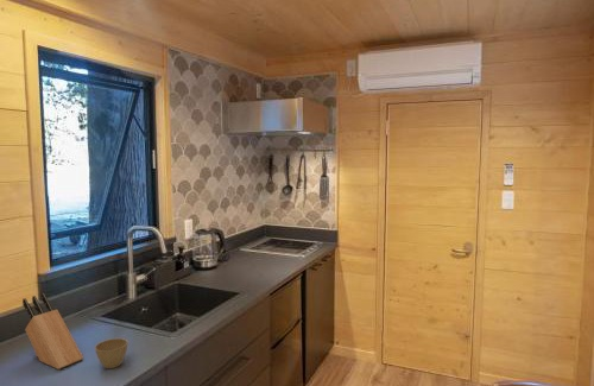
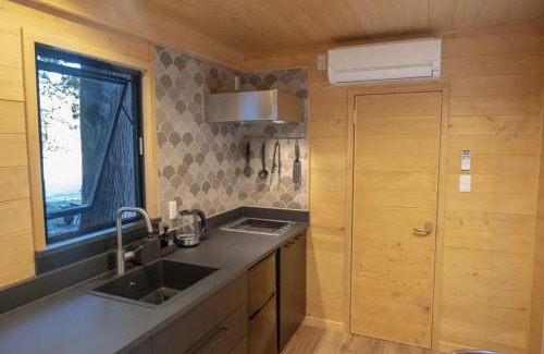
- flower pot [94,337,128,369]
- knife block [21,292,84,371]
